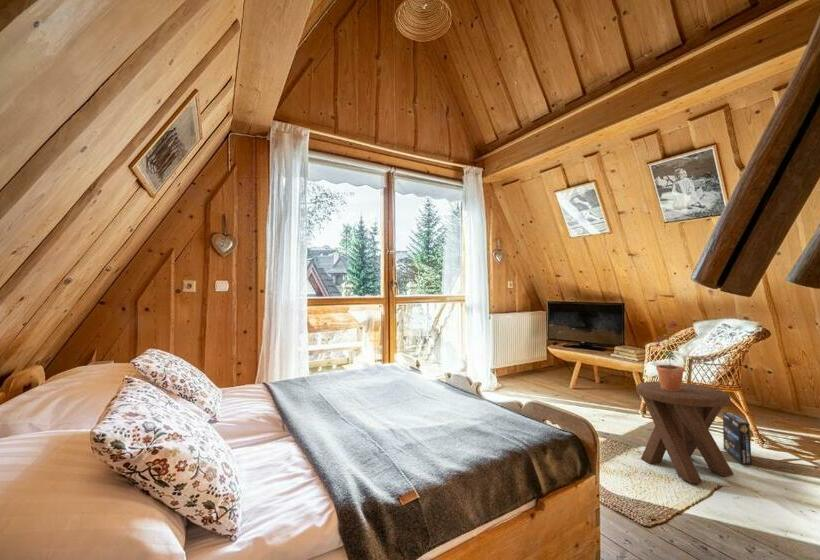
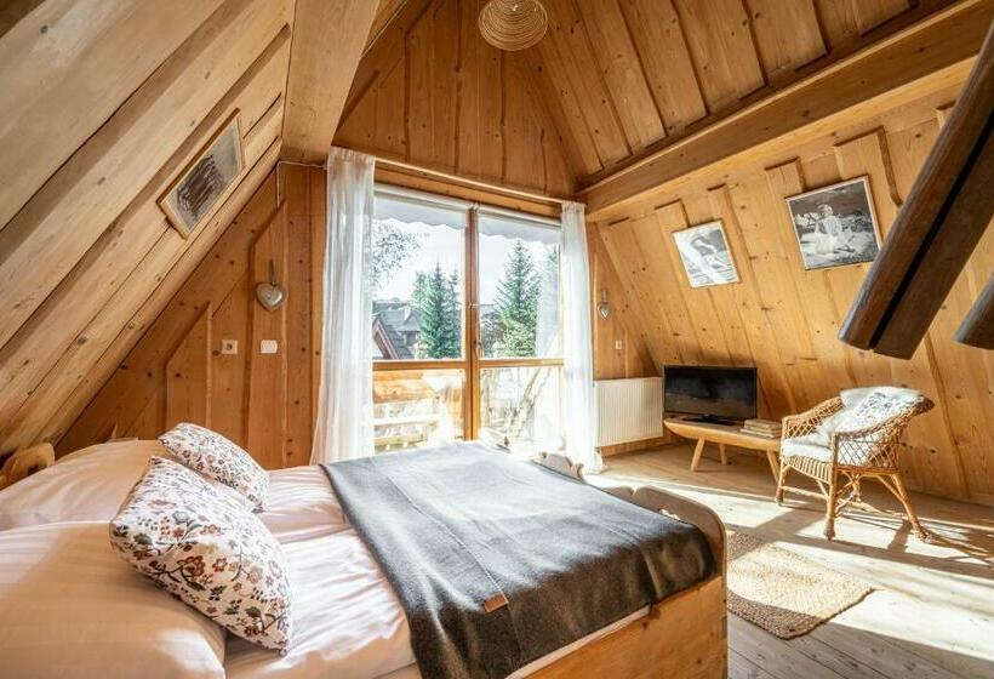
- music stool [635,381,735,484]
- potted plant [655,320,685,391]
- box [722,411,753,466]
